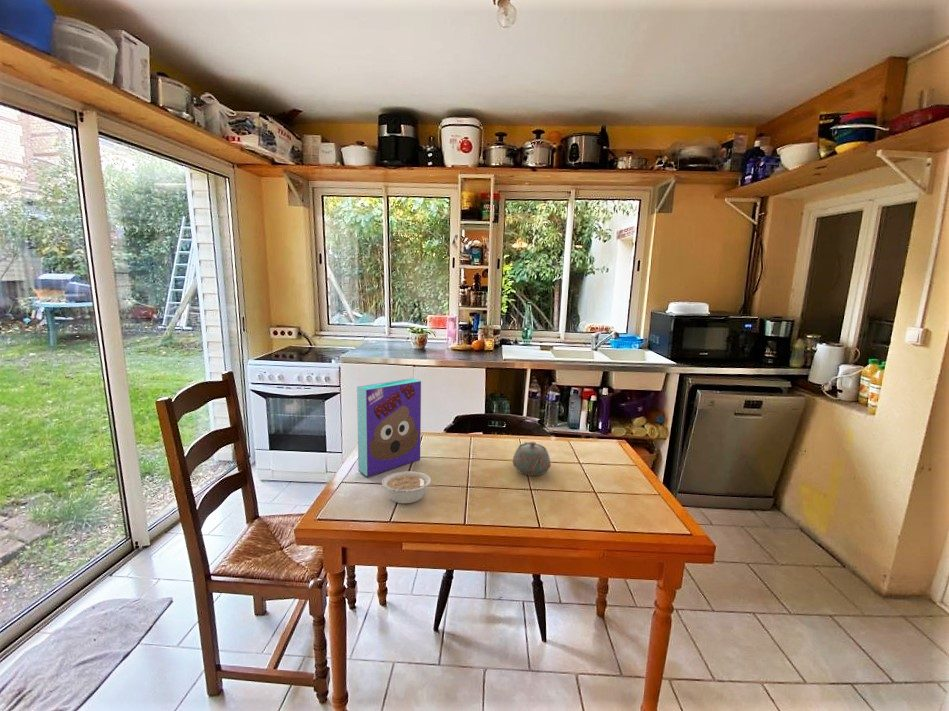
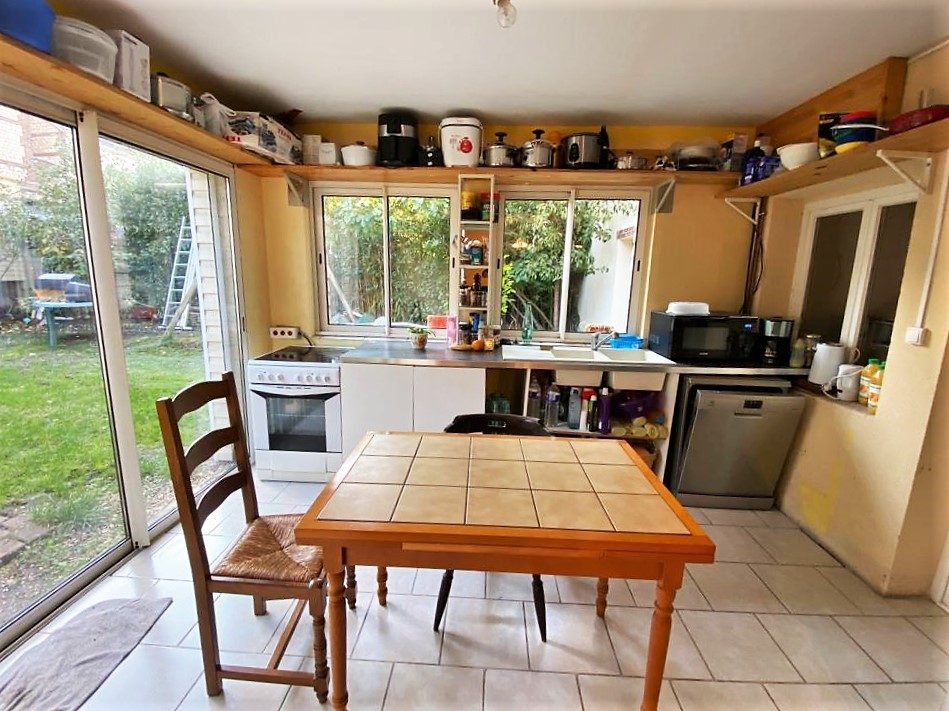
- legume [381,470,435,504]
- cereal box [356,377,422,478]
- teapot [512,441,552,477]
